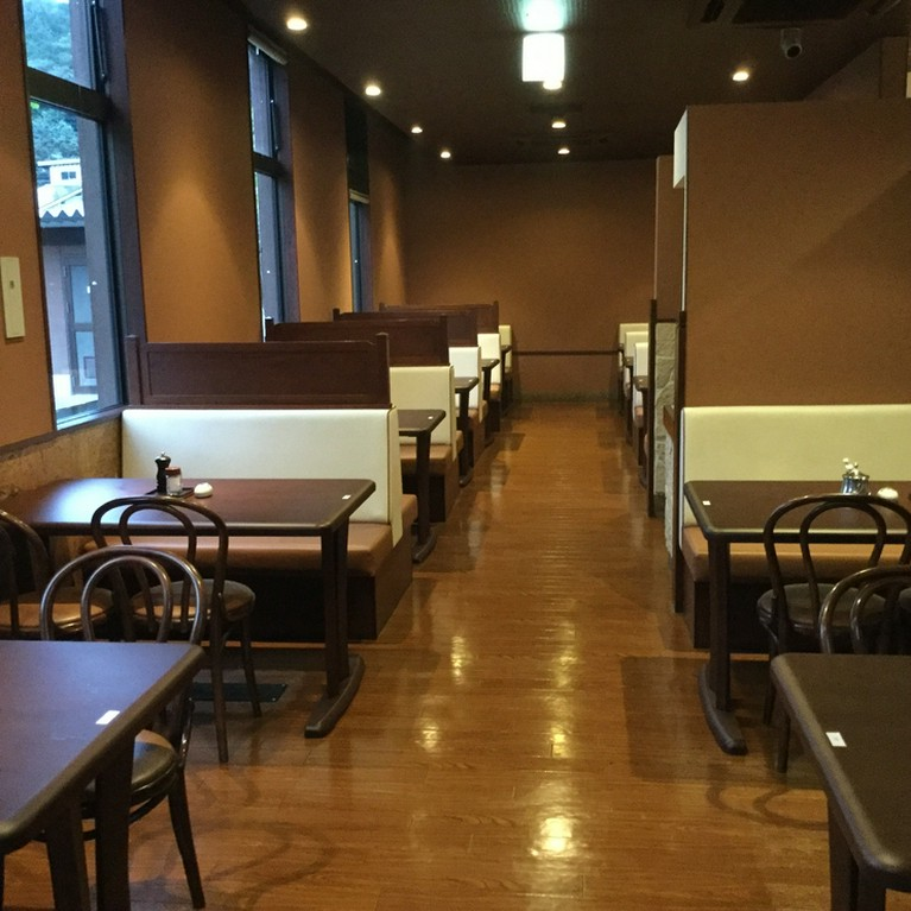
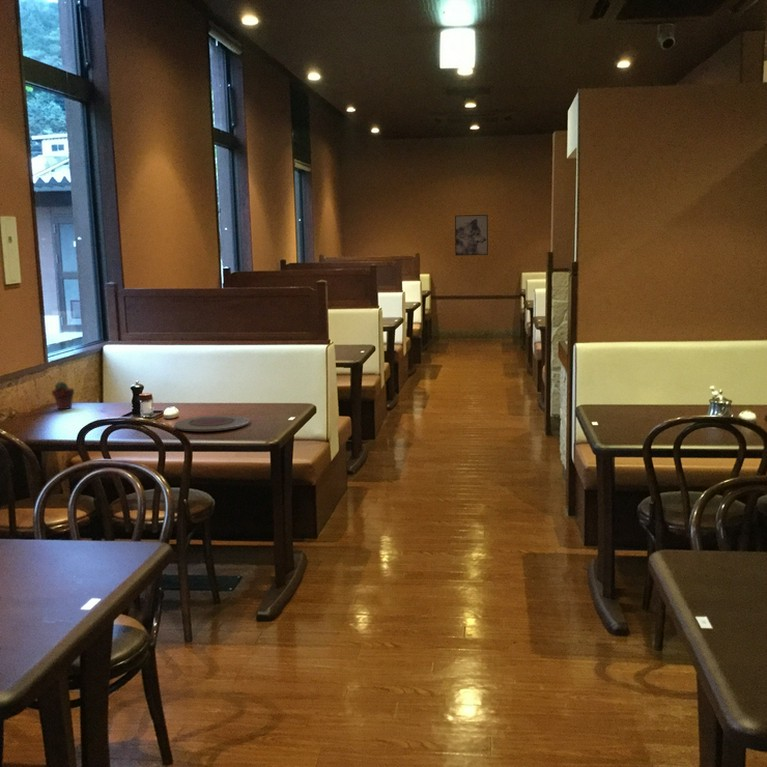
+ potted succulent [51,381,75,411]
+ wall art [454,214,489,257]
+ plate [174,414,251,433]
